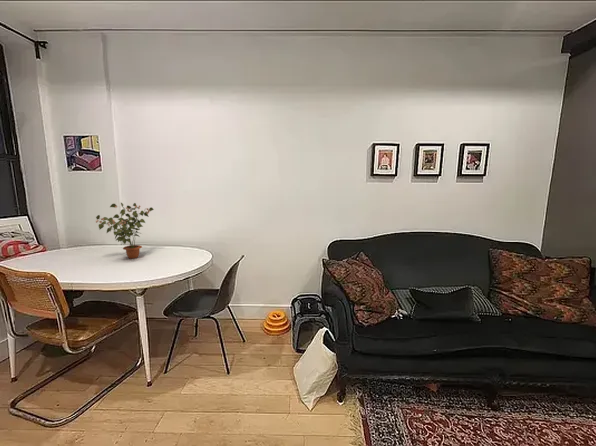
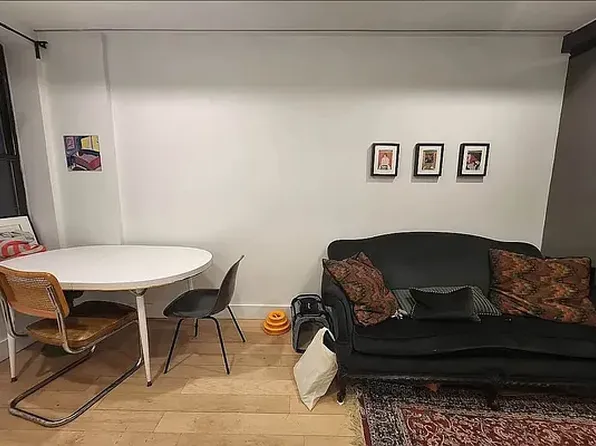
- potted plant [95,202,155,260]
